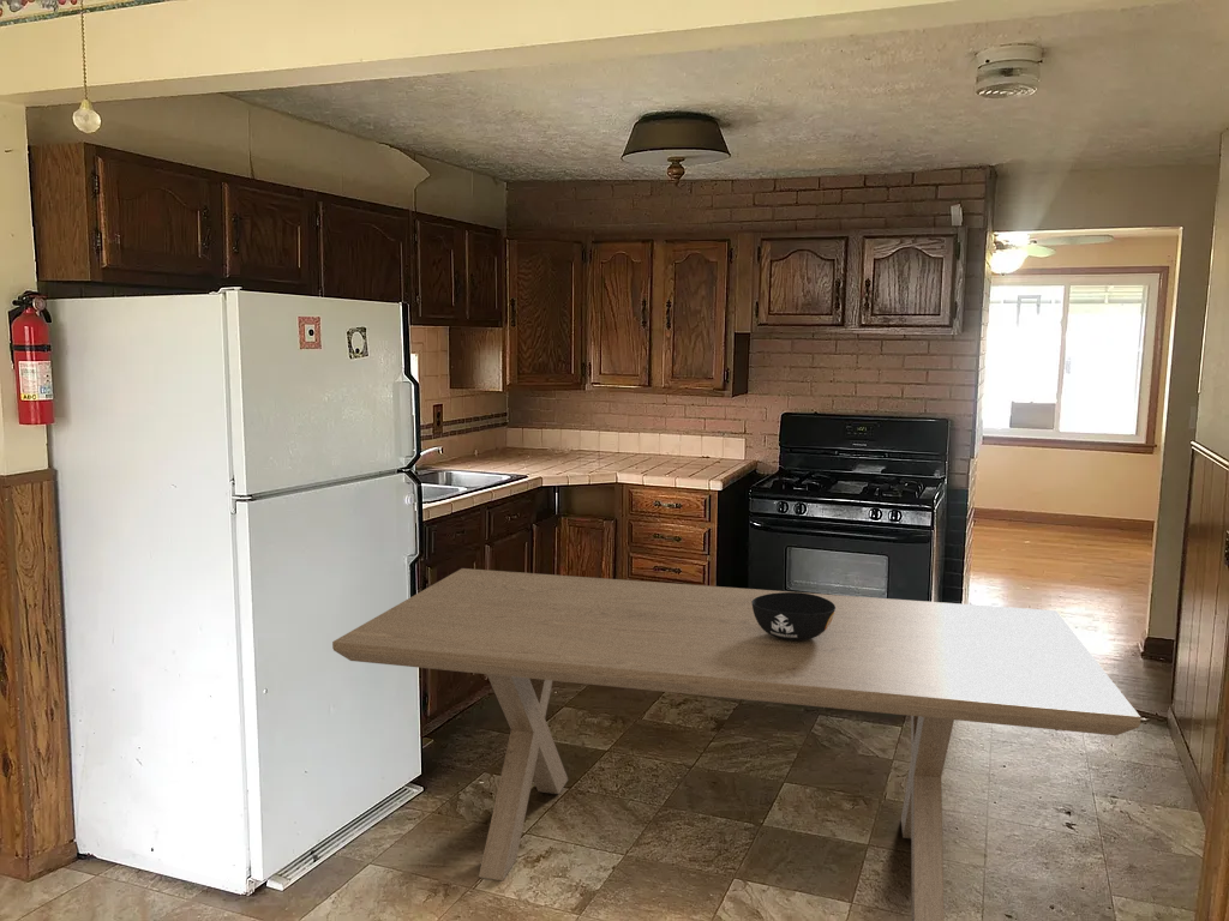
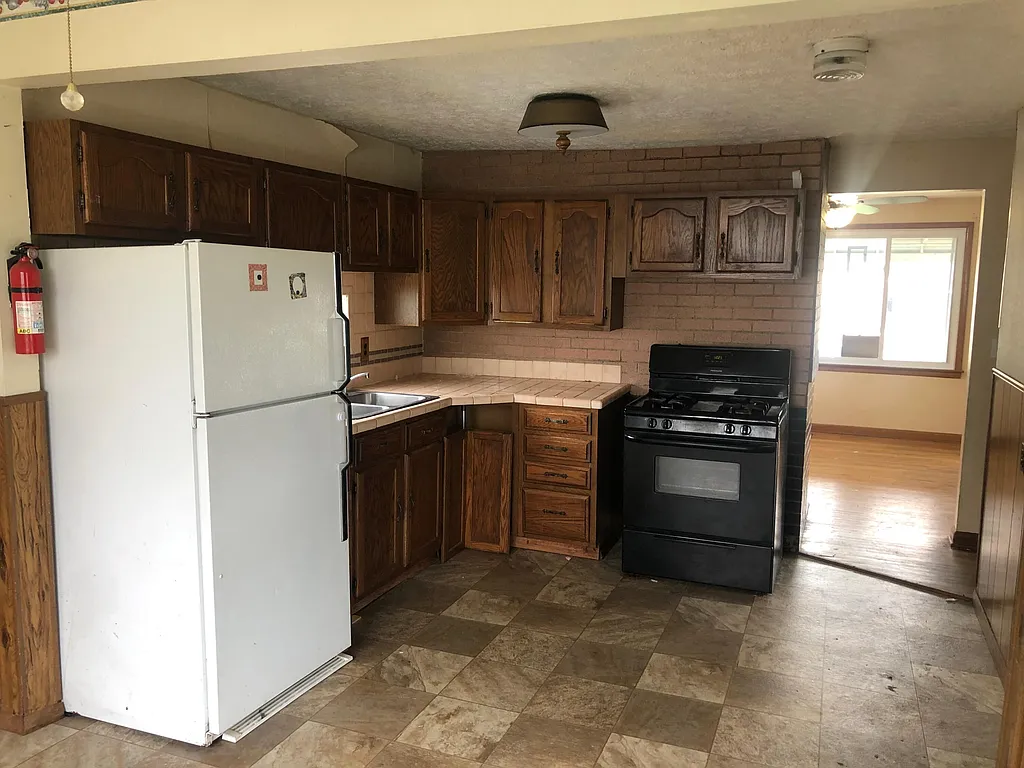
- bowl [751,591,835,640]
- dining table [331,567,1143,921]
